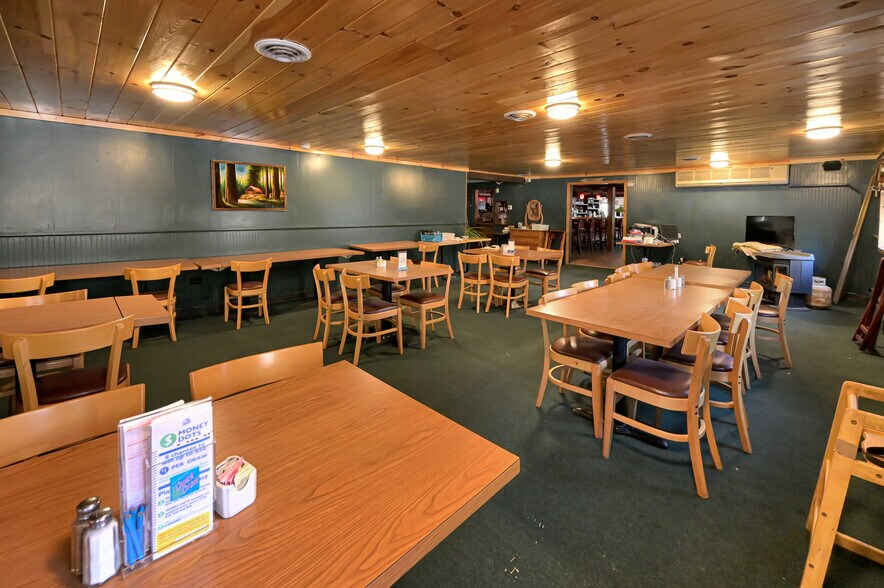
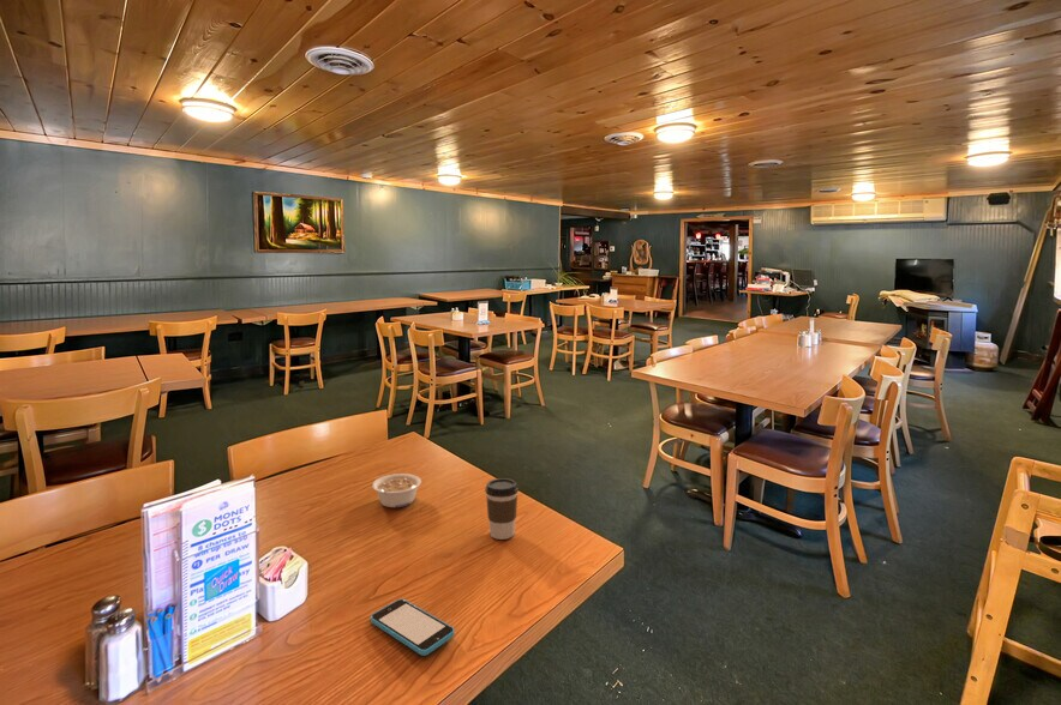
+ smartphone [370,598,455,657]
+ legume [371,472,422,508]
+ coffee cup [484,477,520,541]
